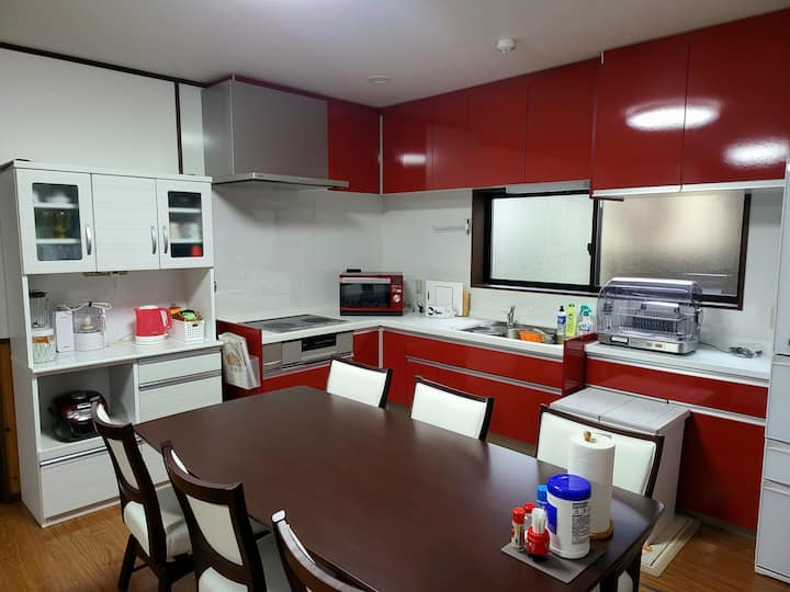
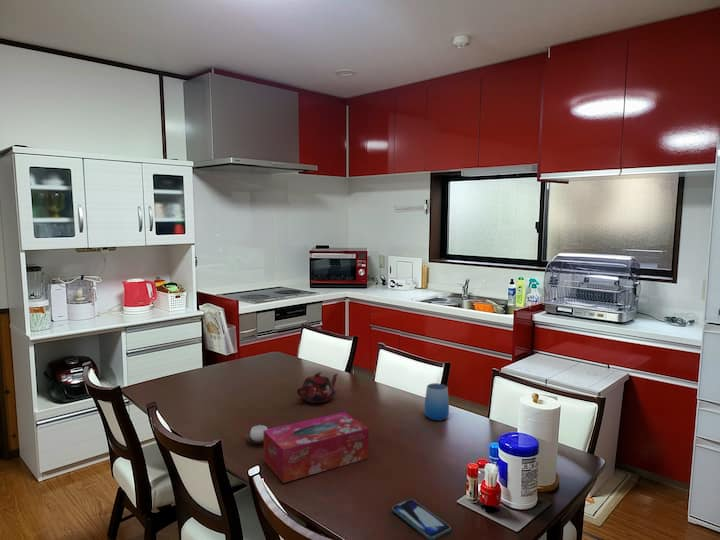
+ cup [245,424,268,444]
+ smartphone [391,498,452,540]
+ teapot [296,371,339,404]
+ cup [423,382,450,421]
+ tissue box [263,411,370,484]
